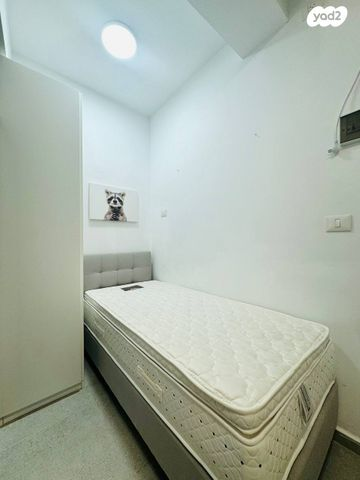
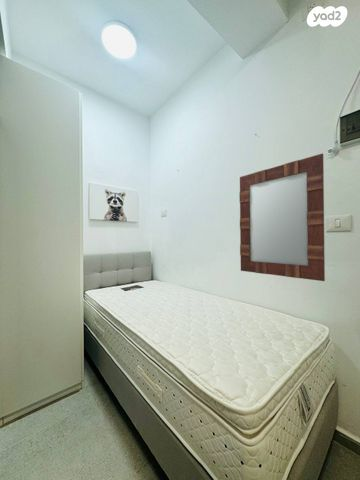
+ home mirror [238,152,326,282]
